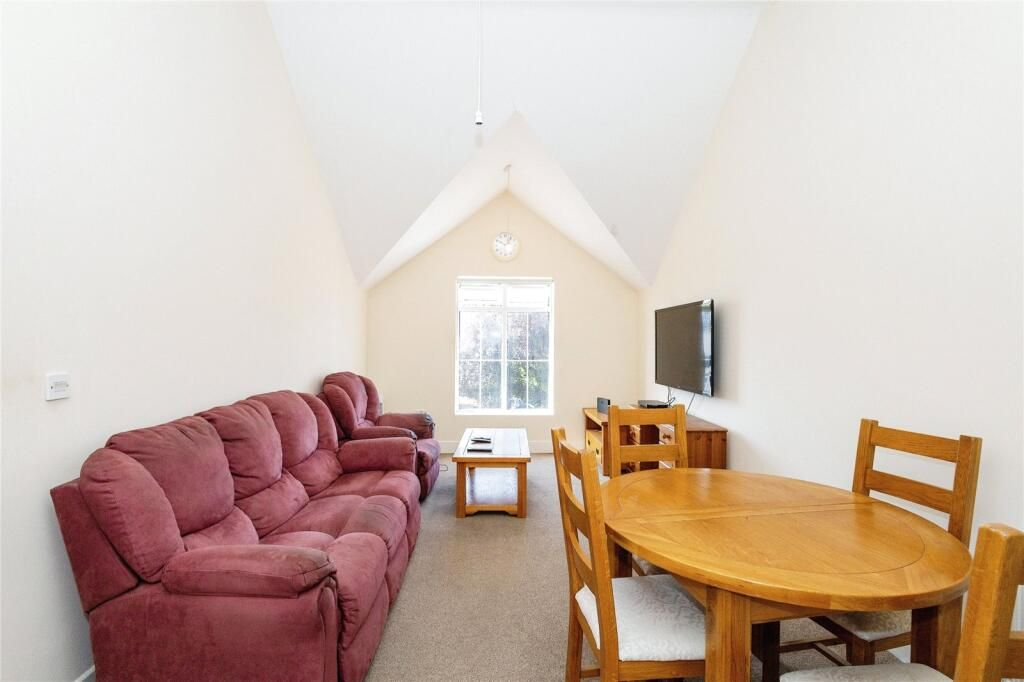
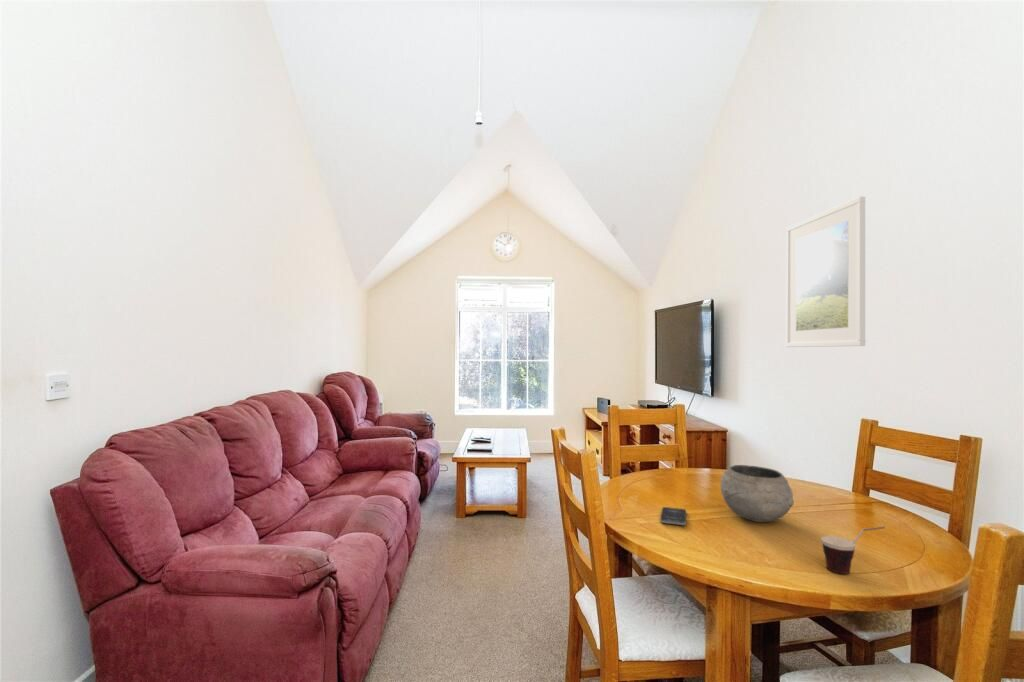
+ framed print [785,196,866,348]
+ bowl [720,464,795,523]
+ cup [820,526,886,575]
+ smartphone [659,506,687,526]
